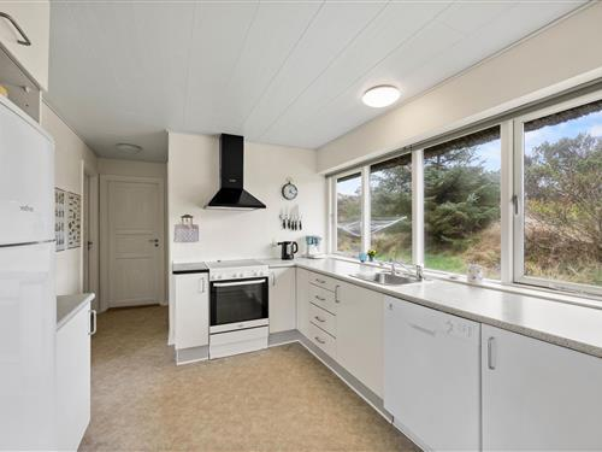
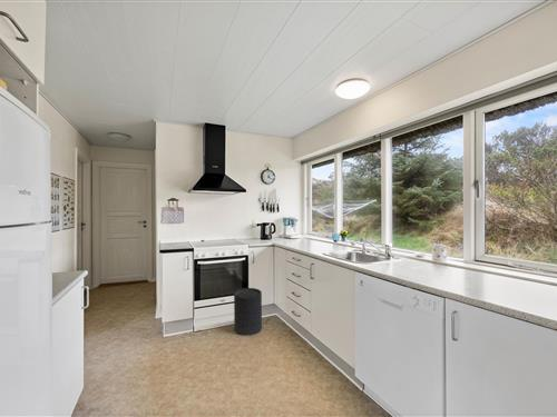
+ trash can [233,287,263,337]
